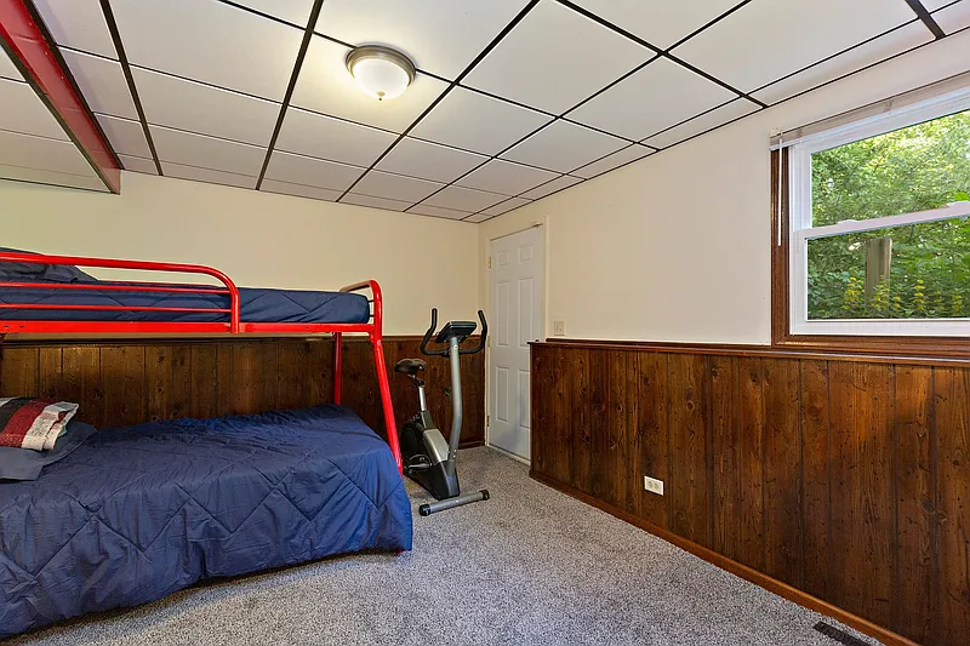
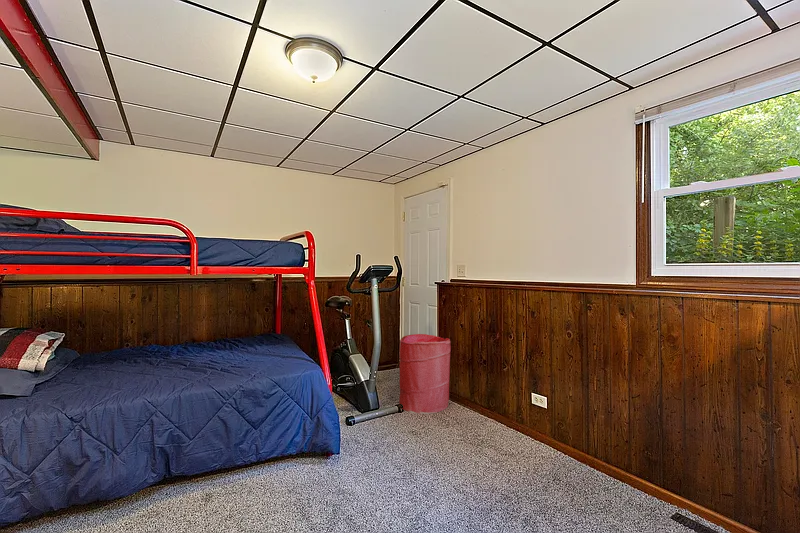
+ laundry hamper [398,333,452,415]
